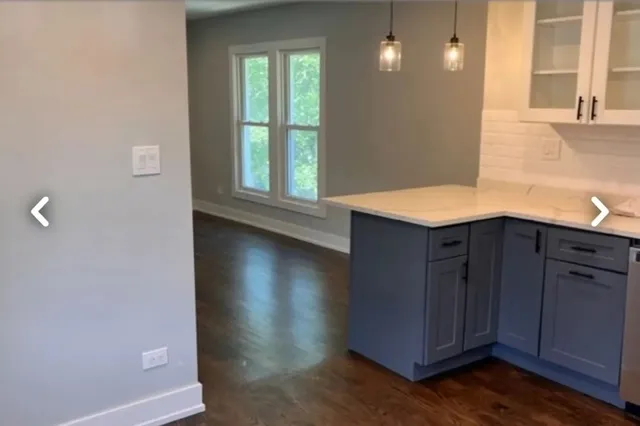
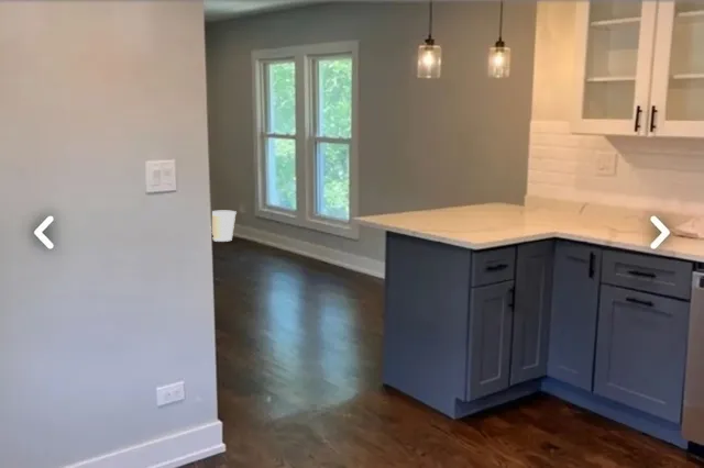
+ wastebasket [211,210,238,243]
